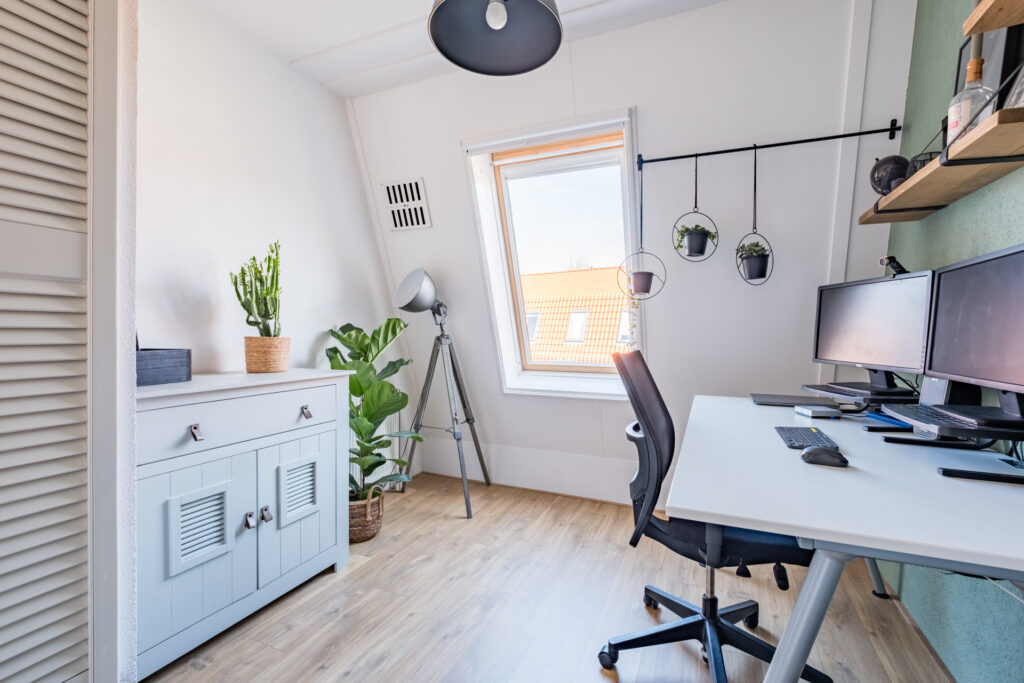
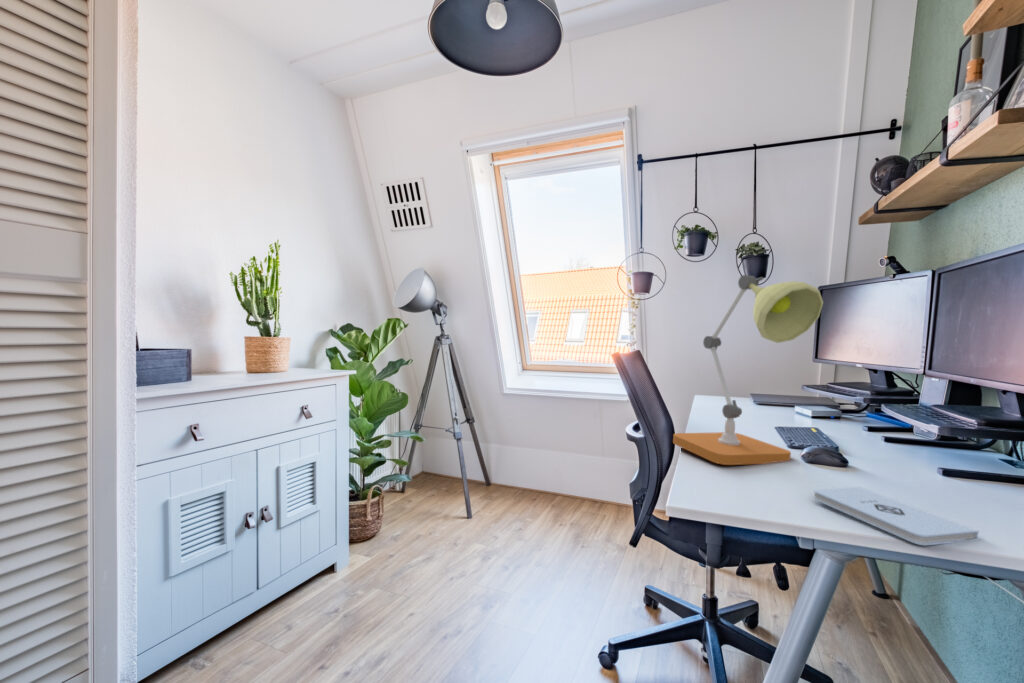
+ desk lamp [672,274,824,466]
+ notepad [812,486,979,547]
